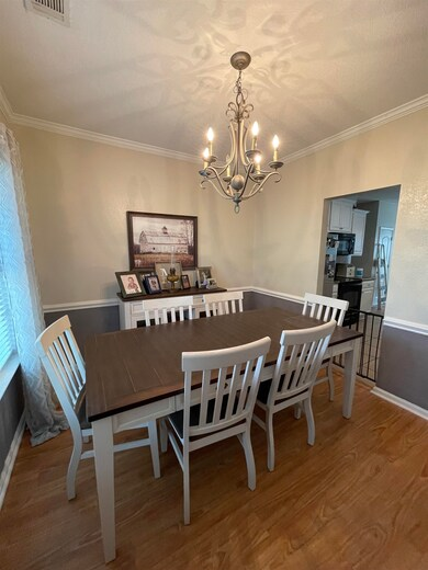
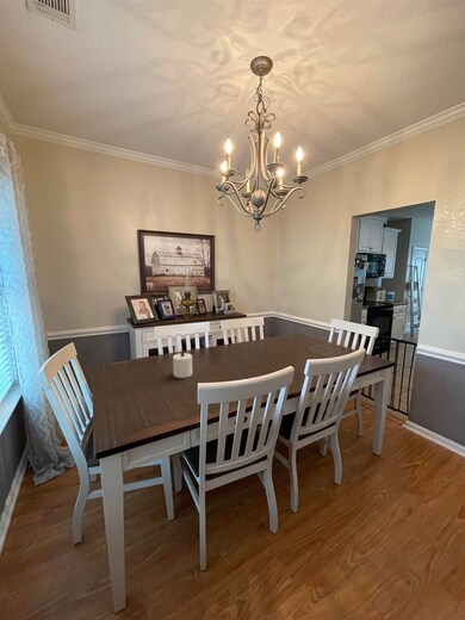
+ candle [172,351,193,379]
